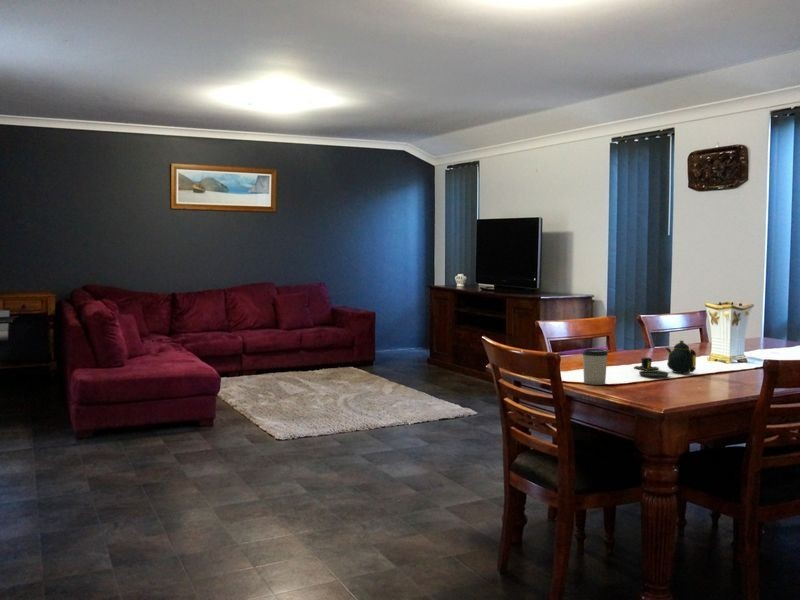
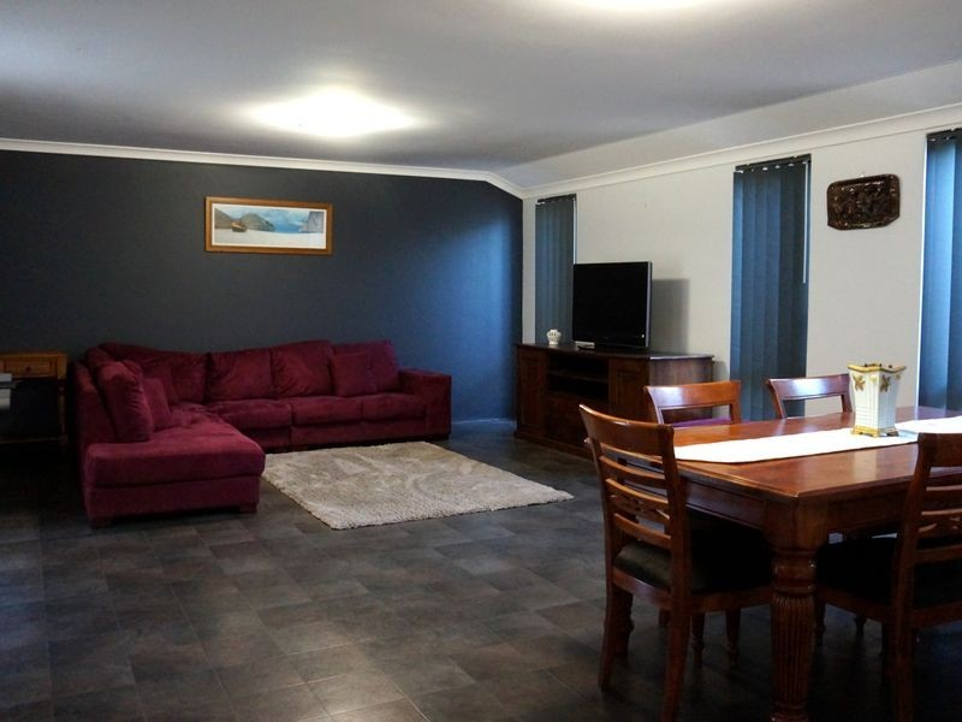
- teapot [633,339,697,378]
- cup [581,348,609,386]
